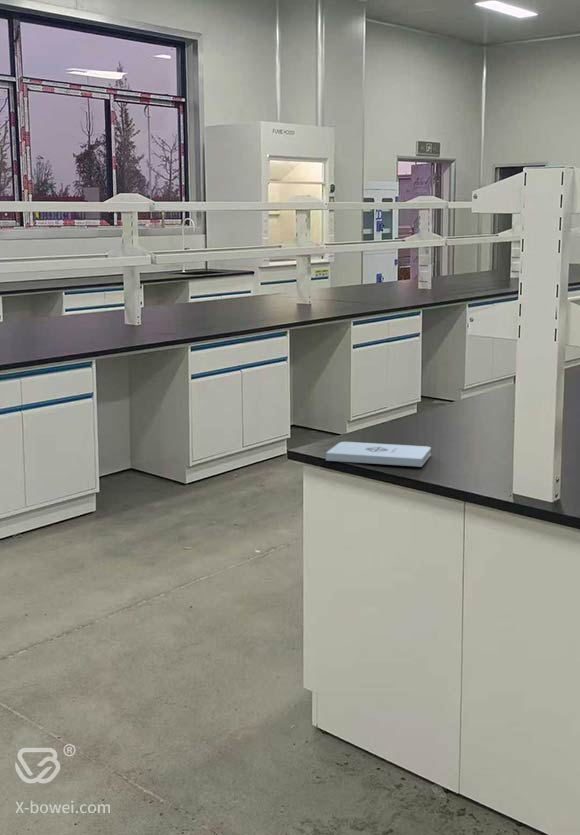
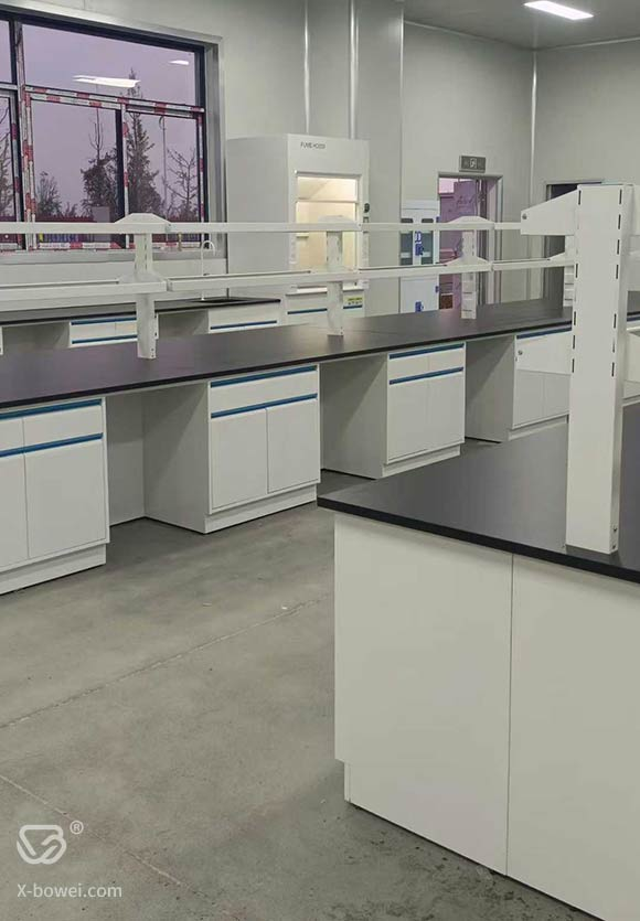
- notepad [325,441,432,468]
